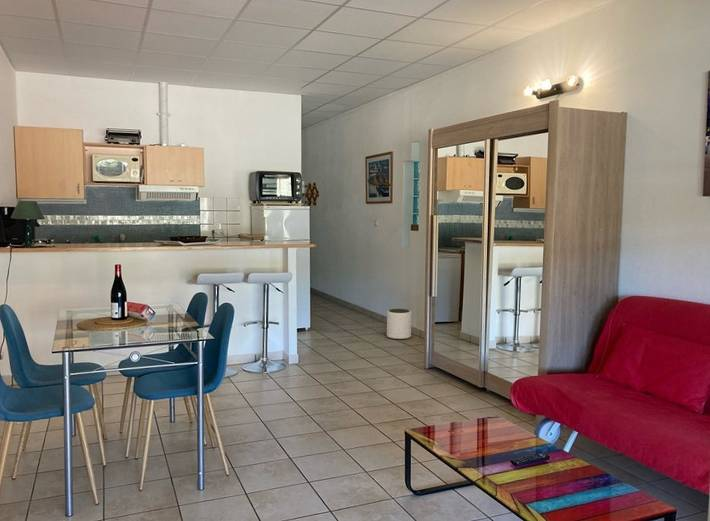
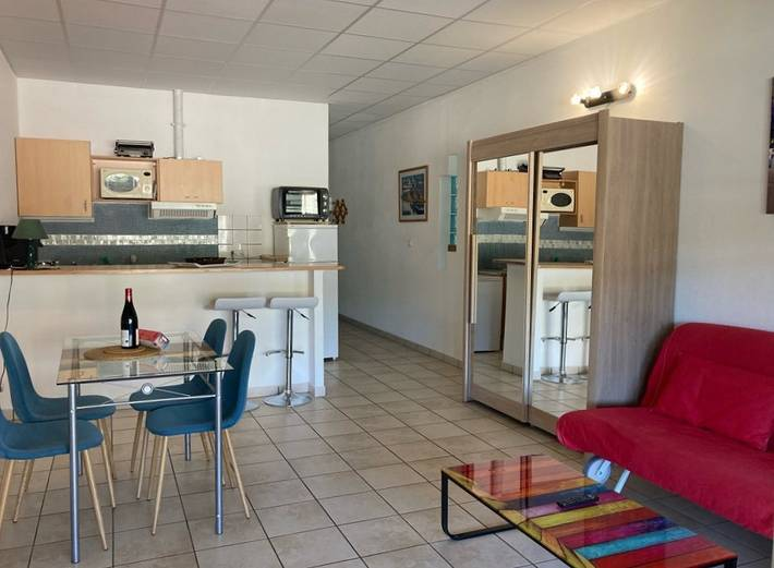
- plant pot [386,308,412,340]
